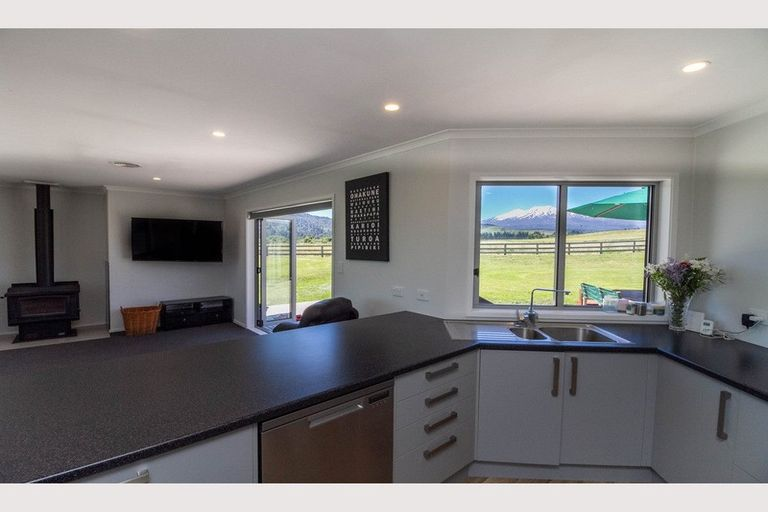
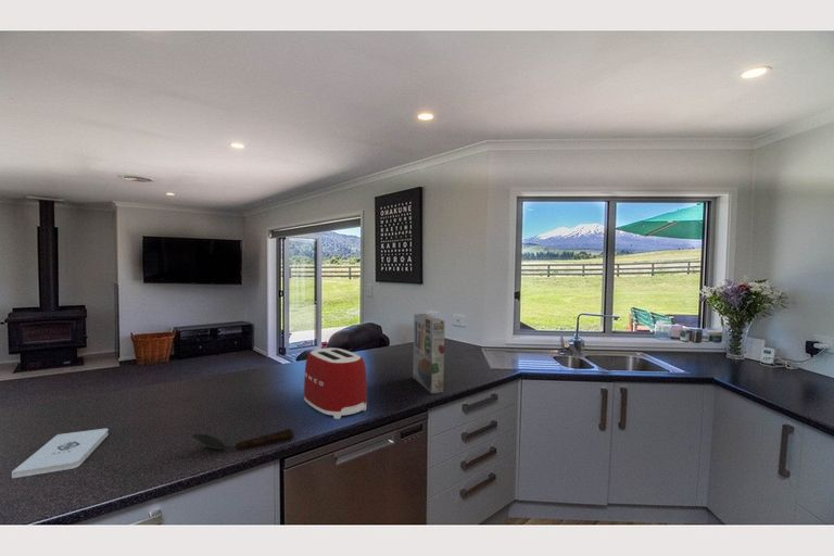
+ toaster [303,345,368,420]
+ spoon [189,427,295,451]
+ notepad [11,428,110,479]
+ cereal box [412,313,446,394]
